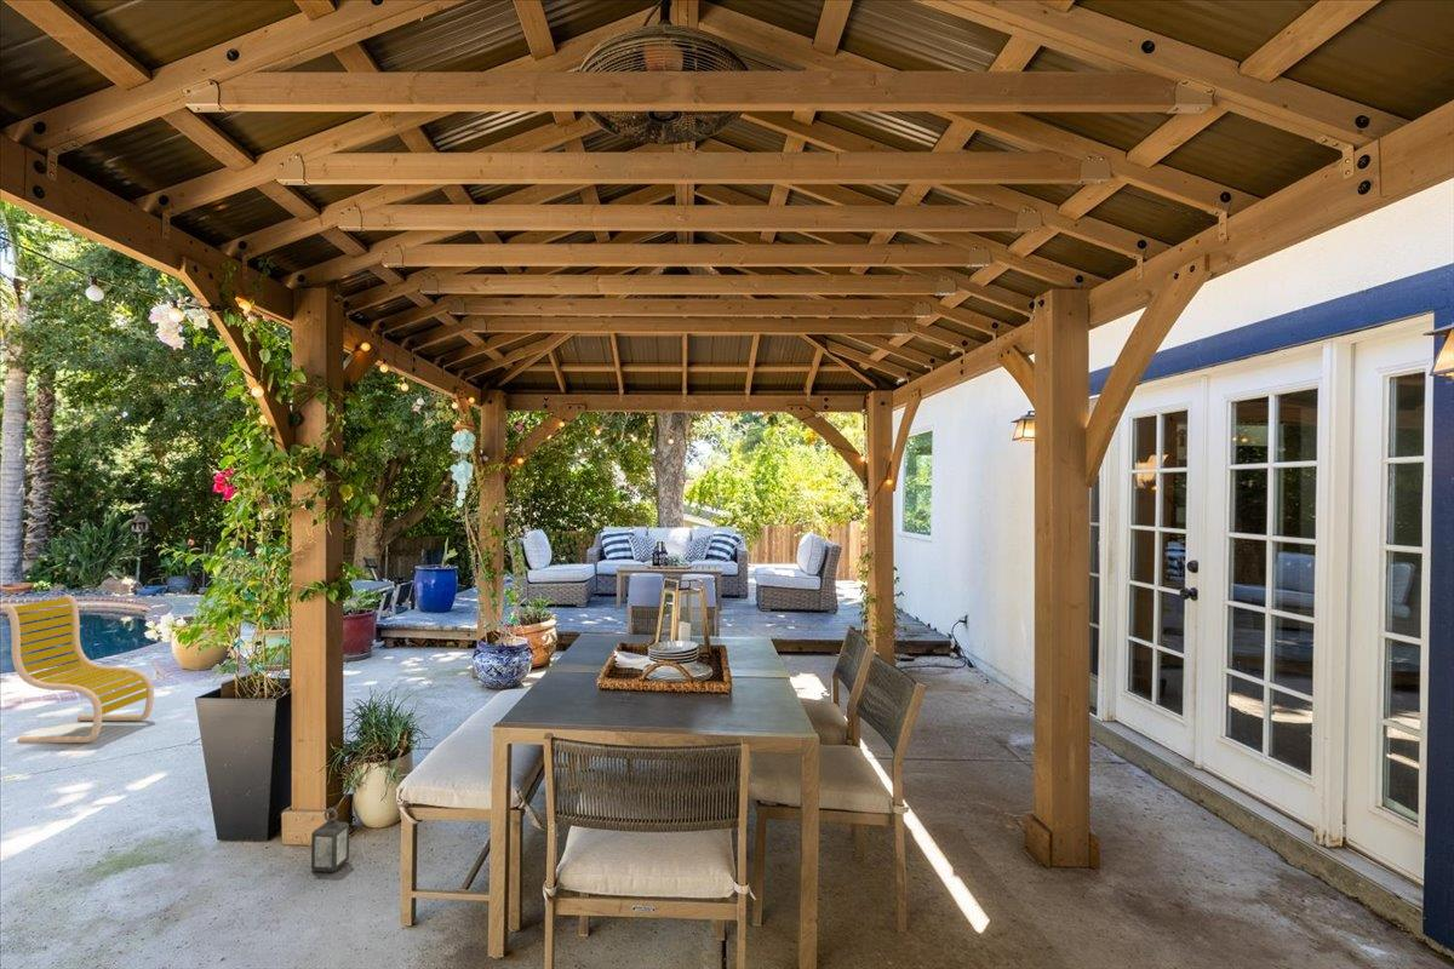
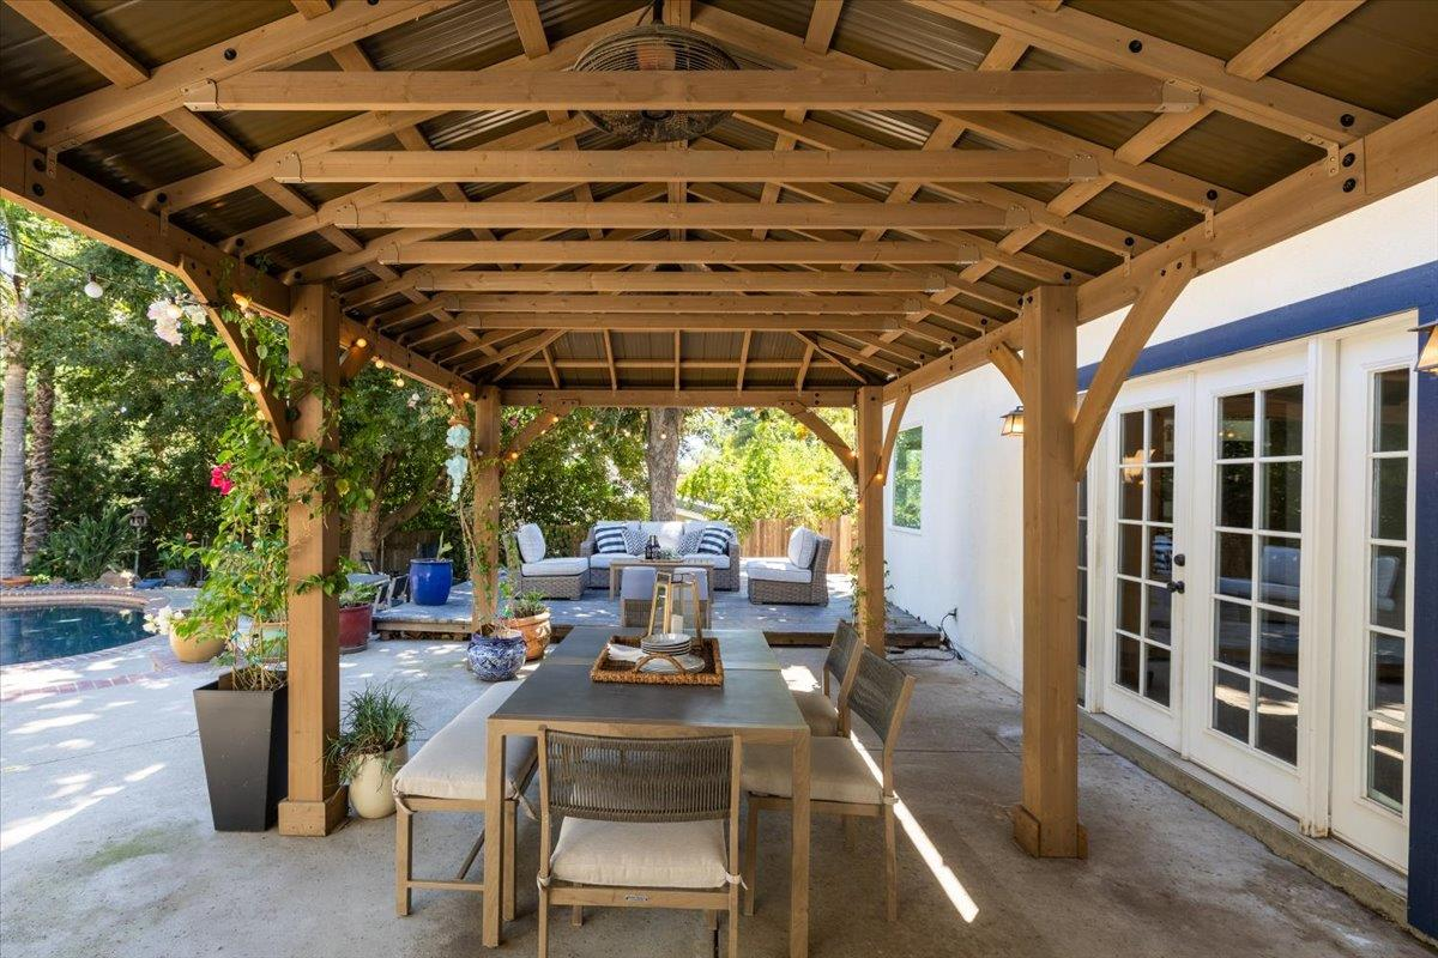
- lounge chair [2,594,155,745]
- lantern [310,807,350,873]
